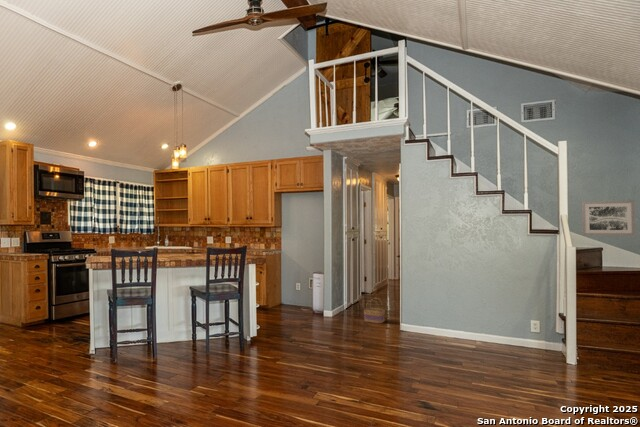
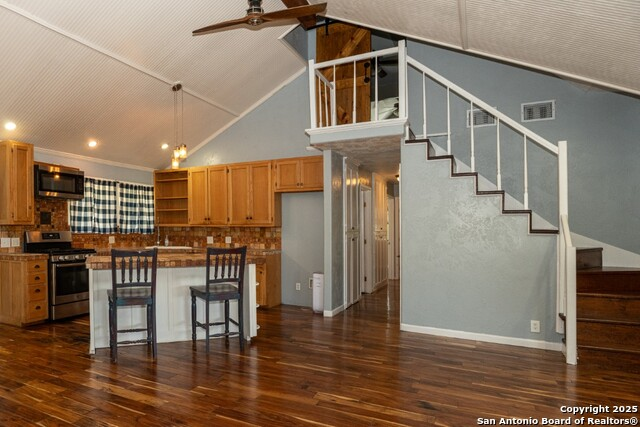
- basket [363,297,386,324]
- wall art [581,200,636,237]
